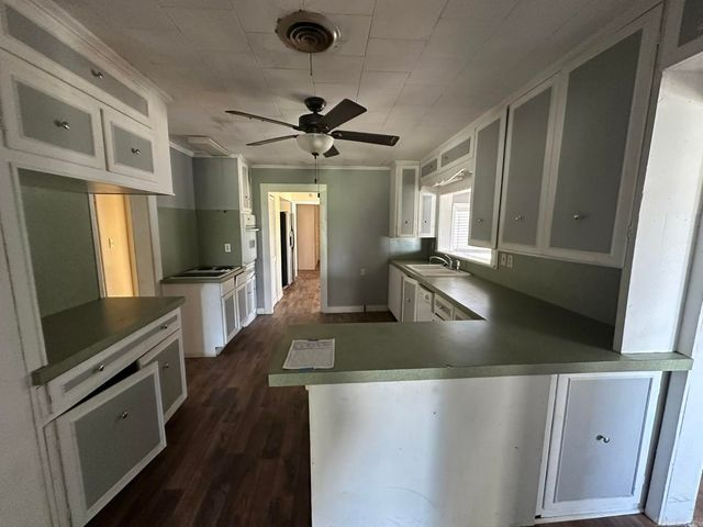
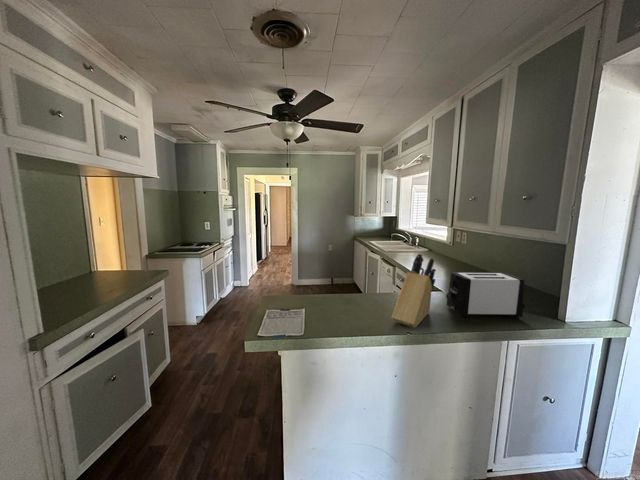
+ toaster [445,271,526,319]
+ knife block [390,252,437,328]
